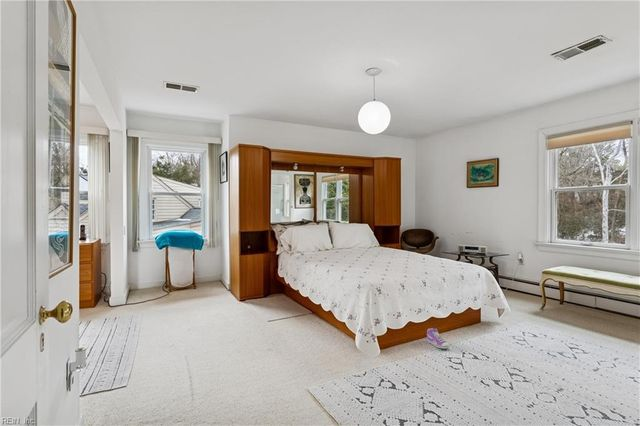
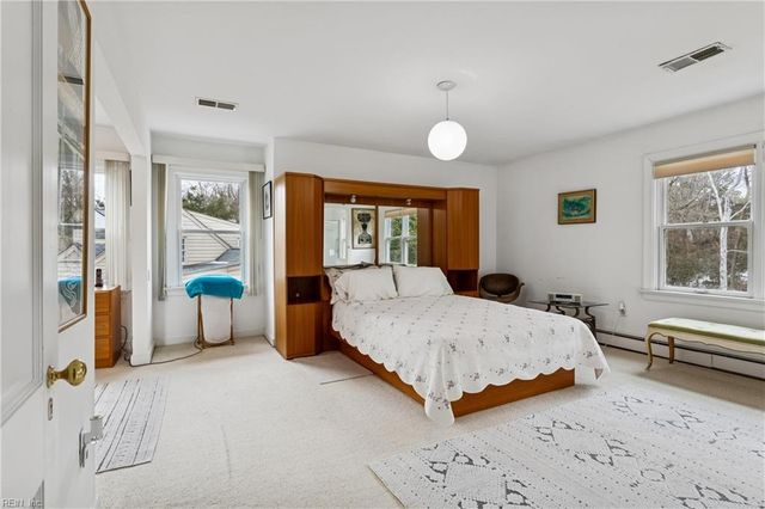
- sneaker [426,327,450,350]
